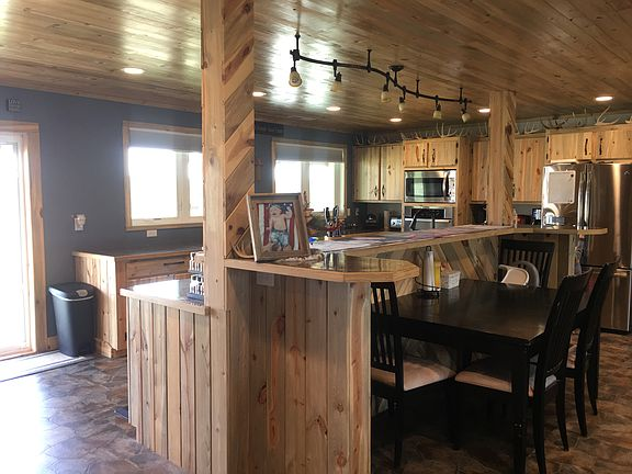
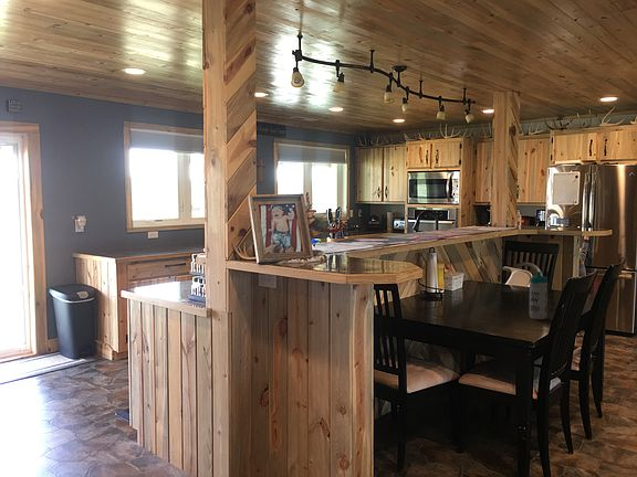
+ water bottle [529,271,549,320]
